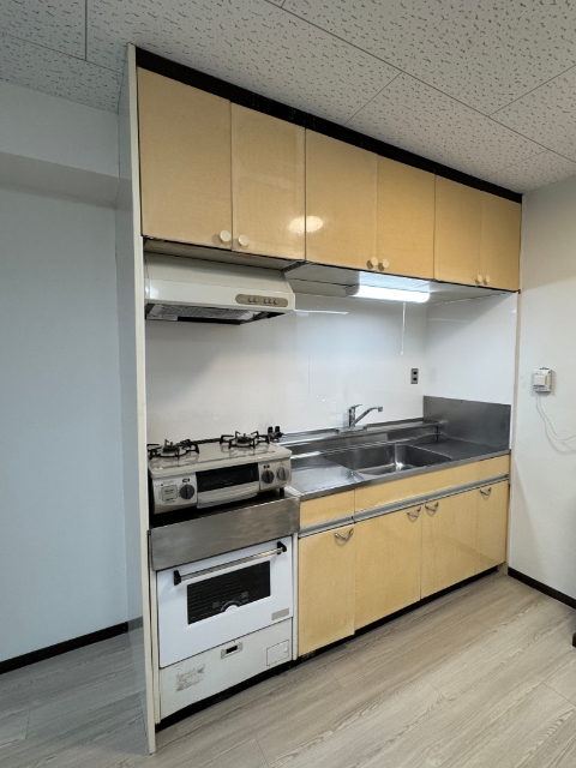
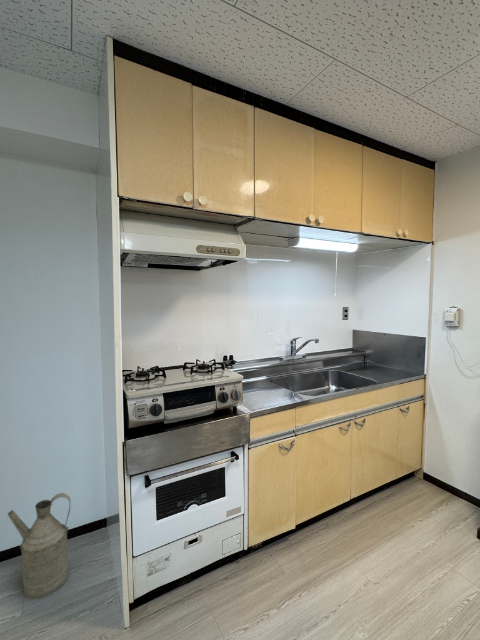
+ watering can [7,492,71,600]
